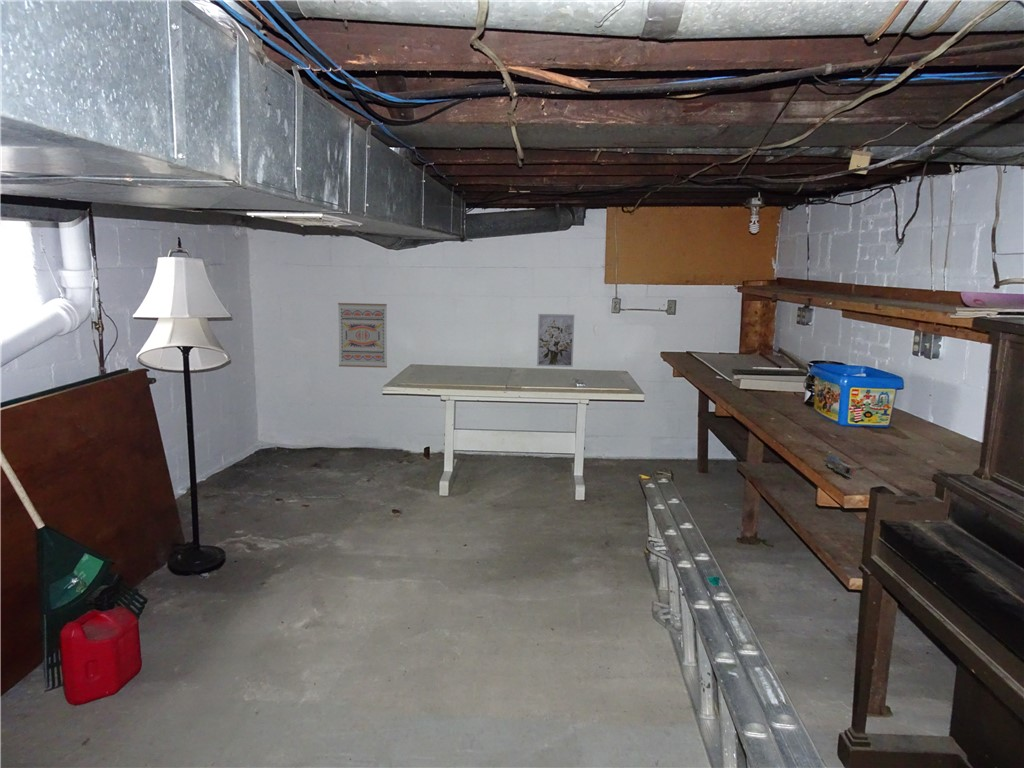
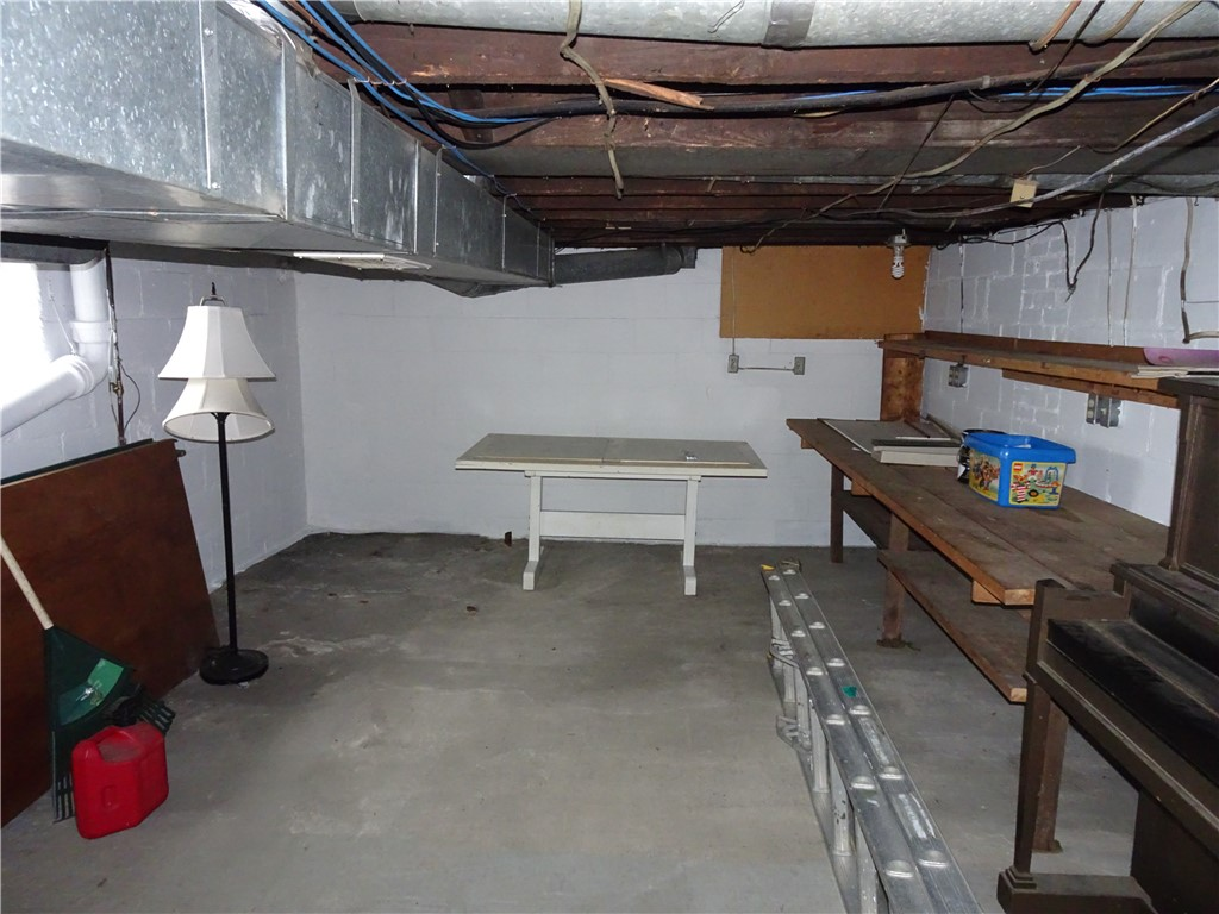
- wall art [337,302,388,369]
- wall art [536,313,575,368]
- architectural model [821,451,866,478]
